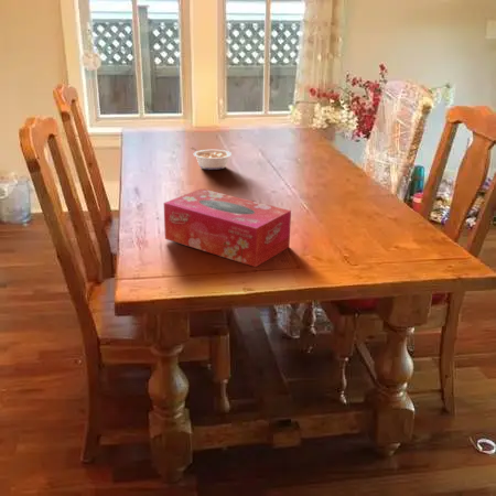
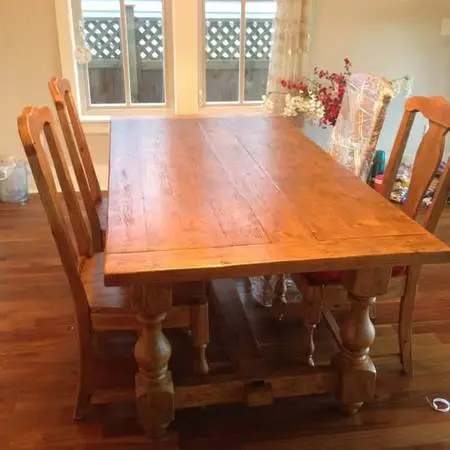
- legume [190,147,233,171]
- tissue box [163,187,292,268]
